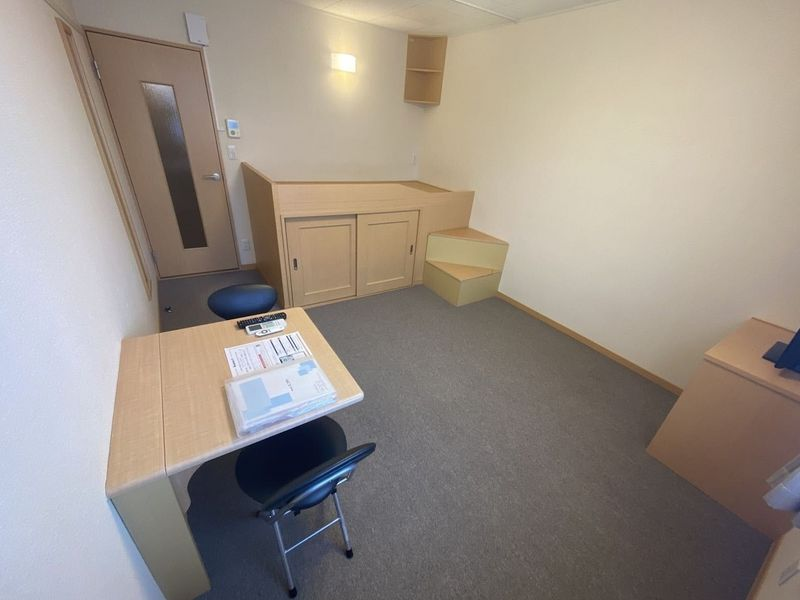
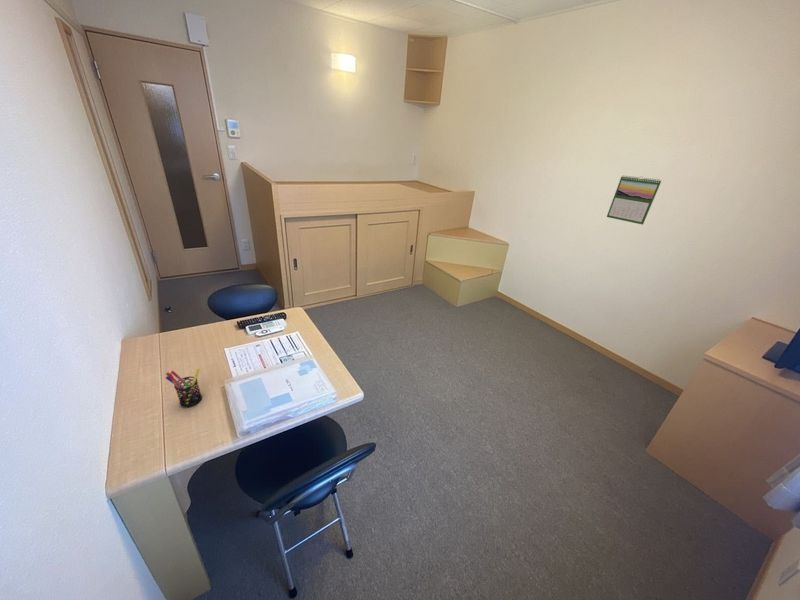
+ calendar [606,175,662,226]
+ pen holder [165,367,203,408]
